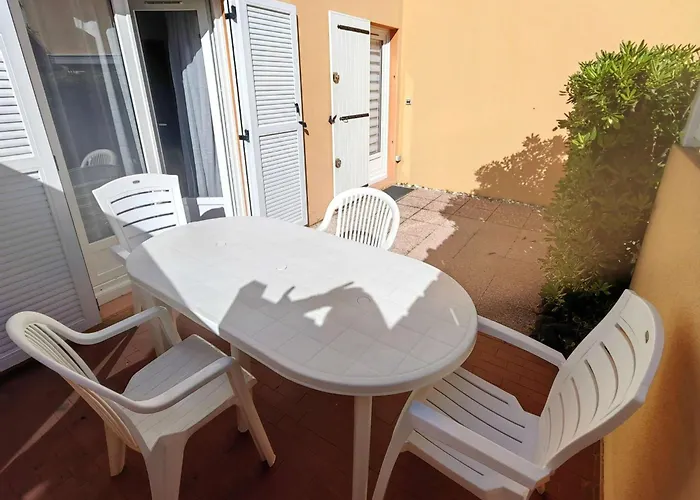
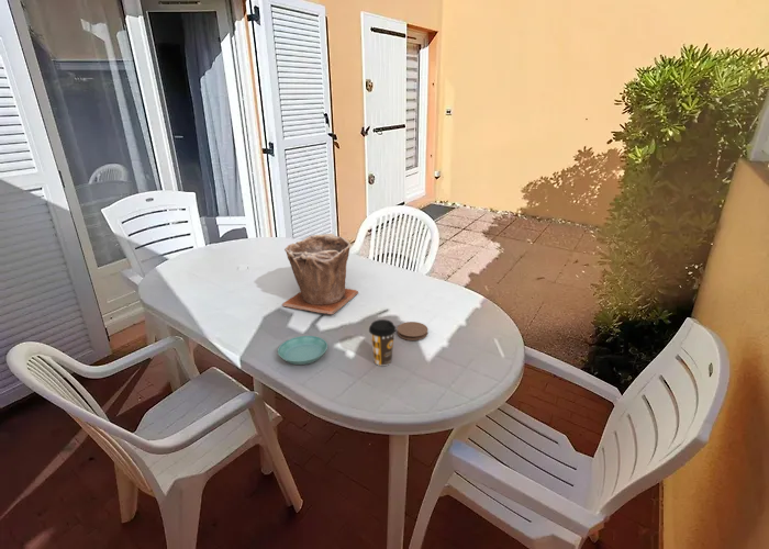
+ coffee cup [368,318,397,367]
+ saucer [277,335,328,366]
+ coaster [397,321,428,341]
+ plant pot [281,233,359,315]
